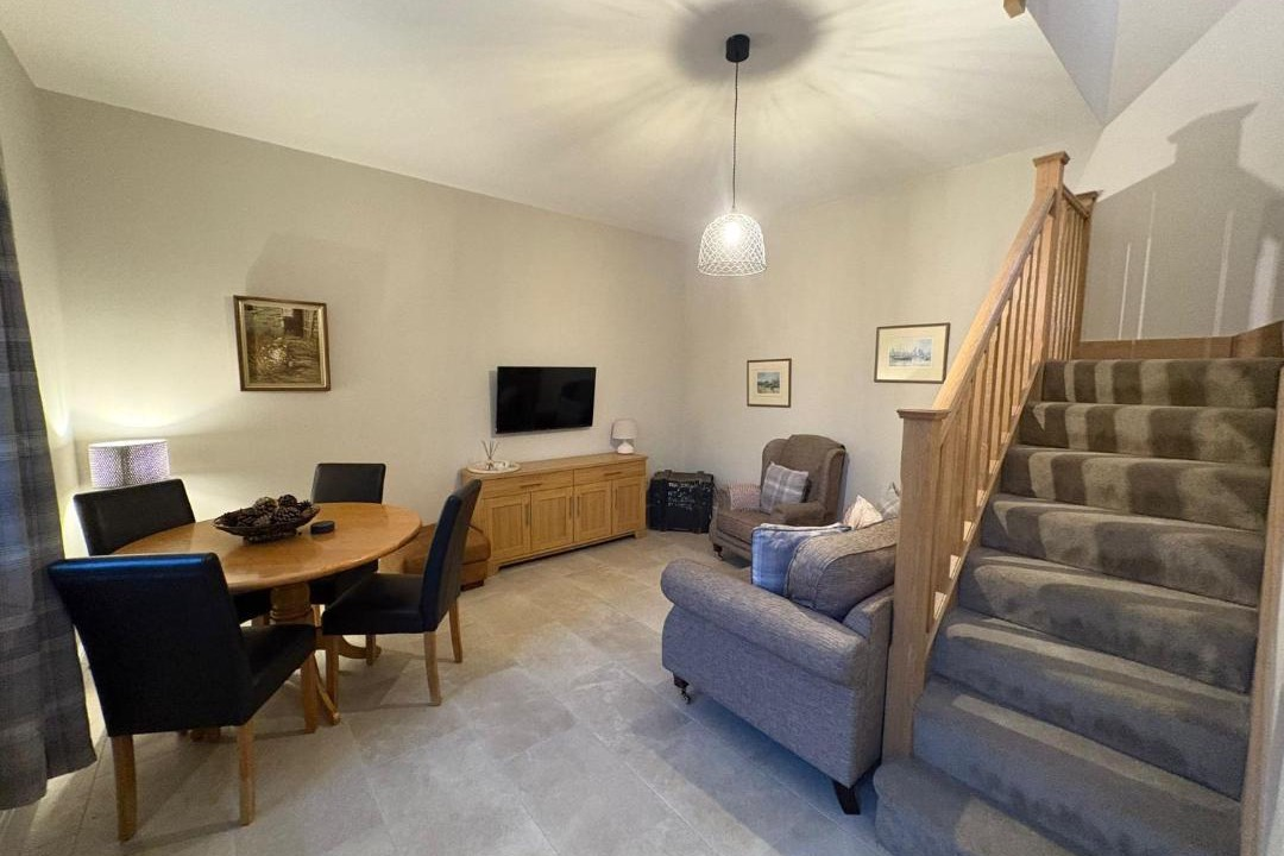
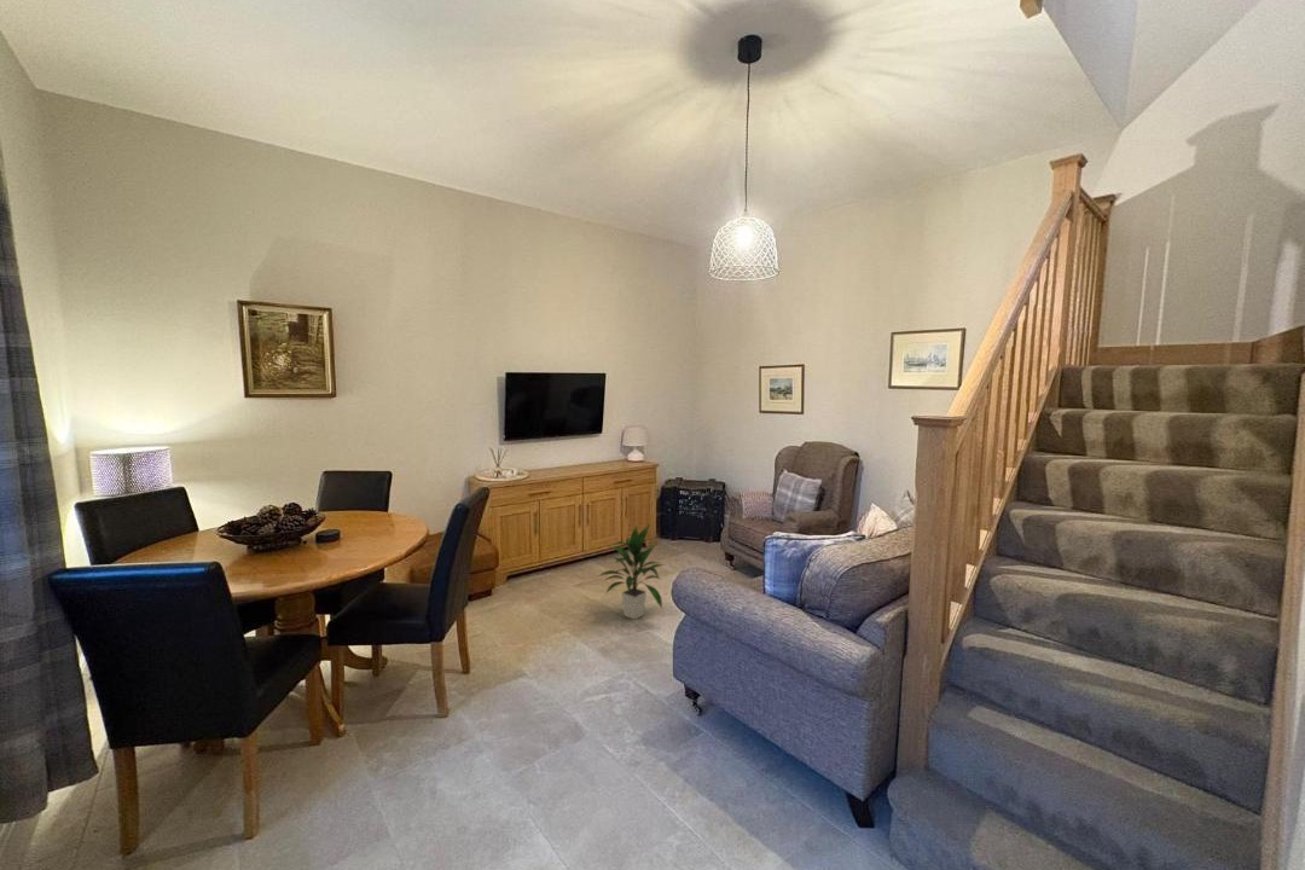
+ indoor plant [597,524,666,620]
